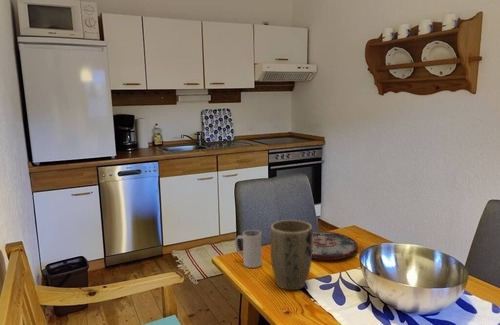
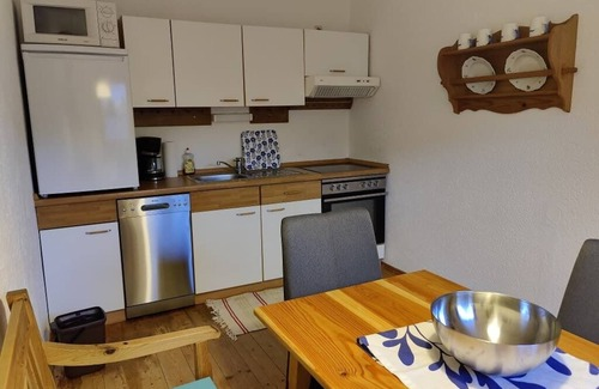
- plant pot [269,219,313,291]
- mug [234,229,263,269]
- plate [312,230,359,260]
